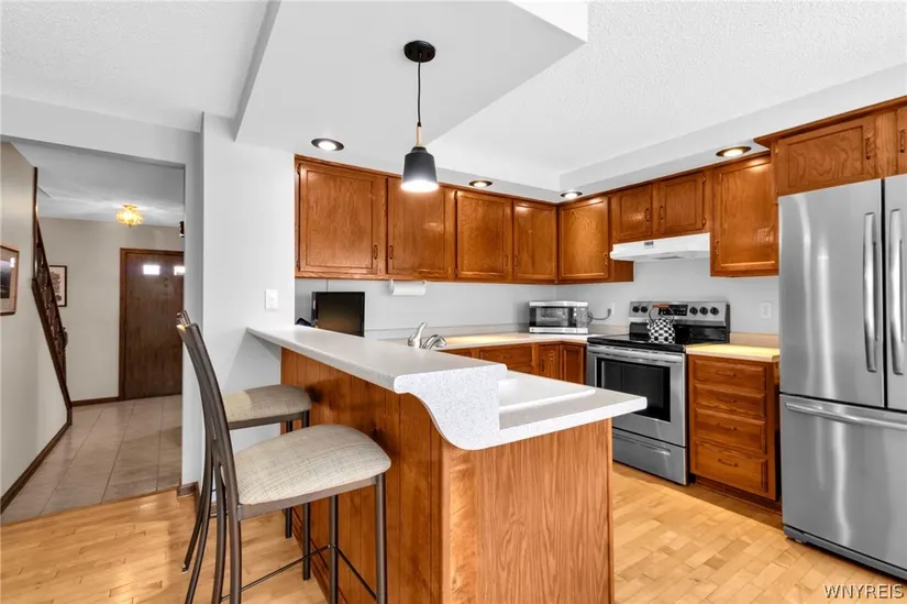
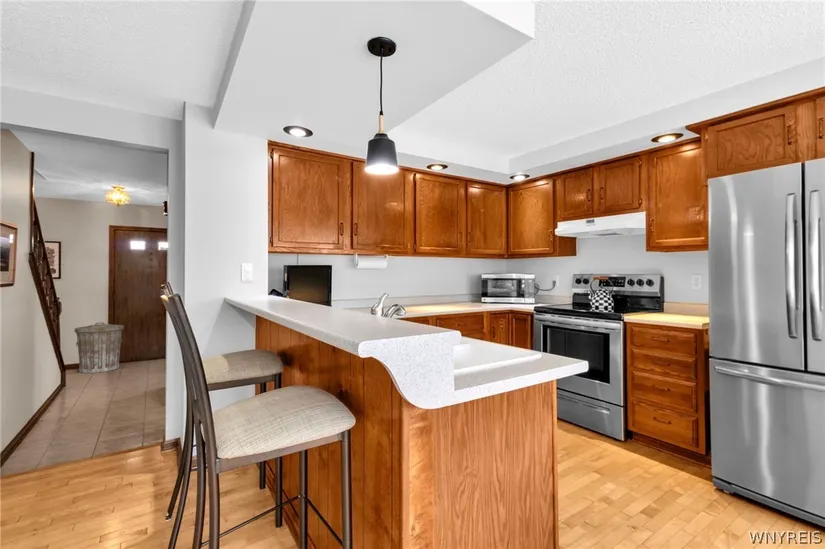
+ trash can [73,321,125,374]
